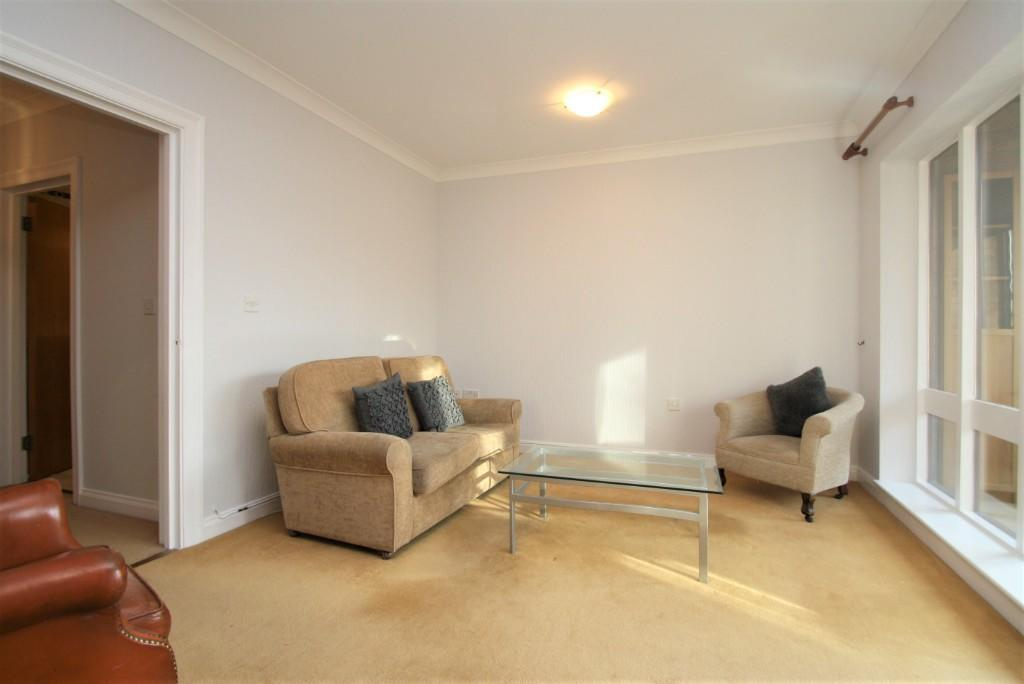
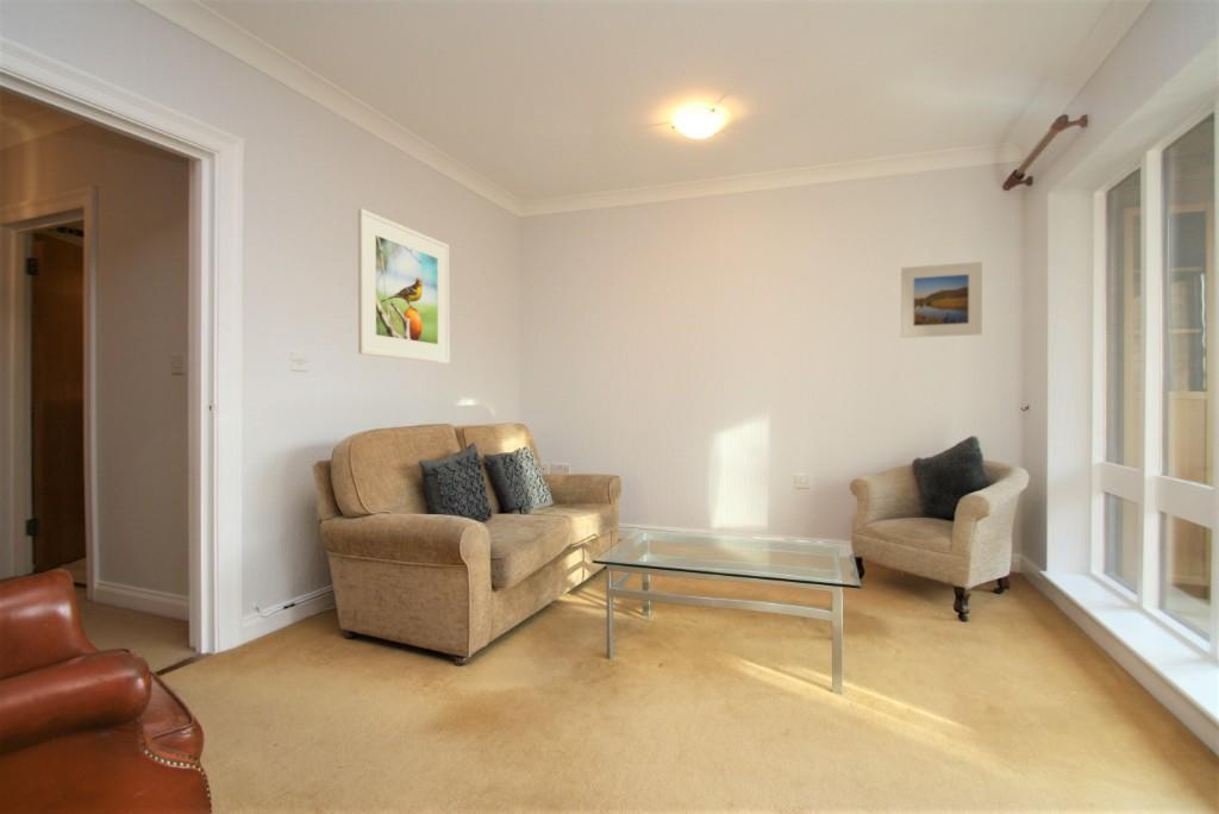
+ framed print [900,261,983,339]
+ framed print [357,207,450,364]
